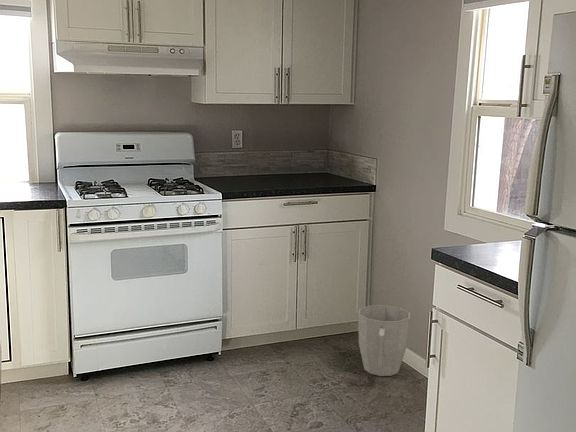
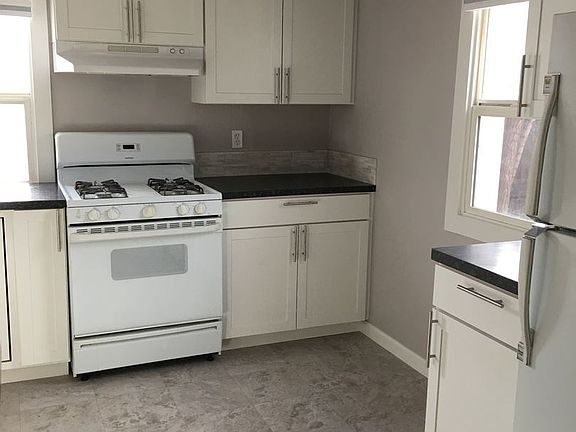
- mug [357,304,411,377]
